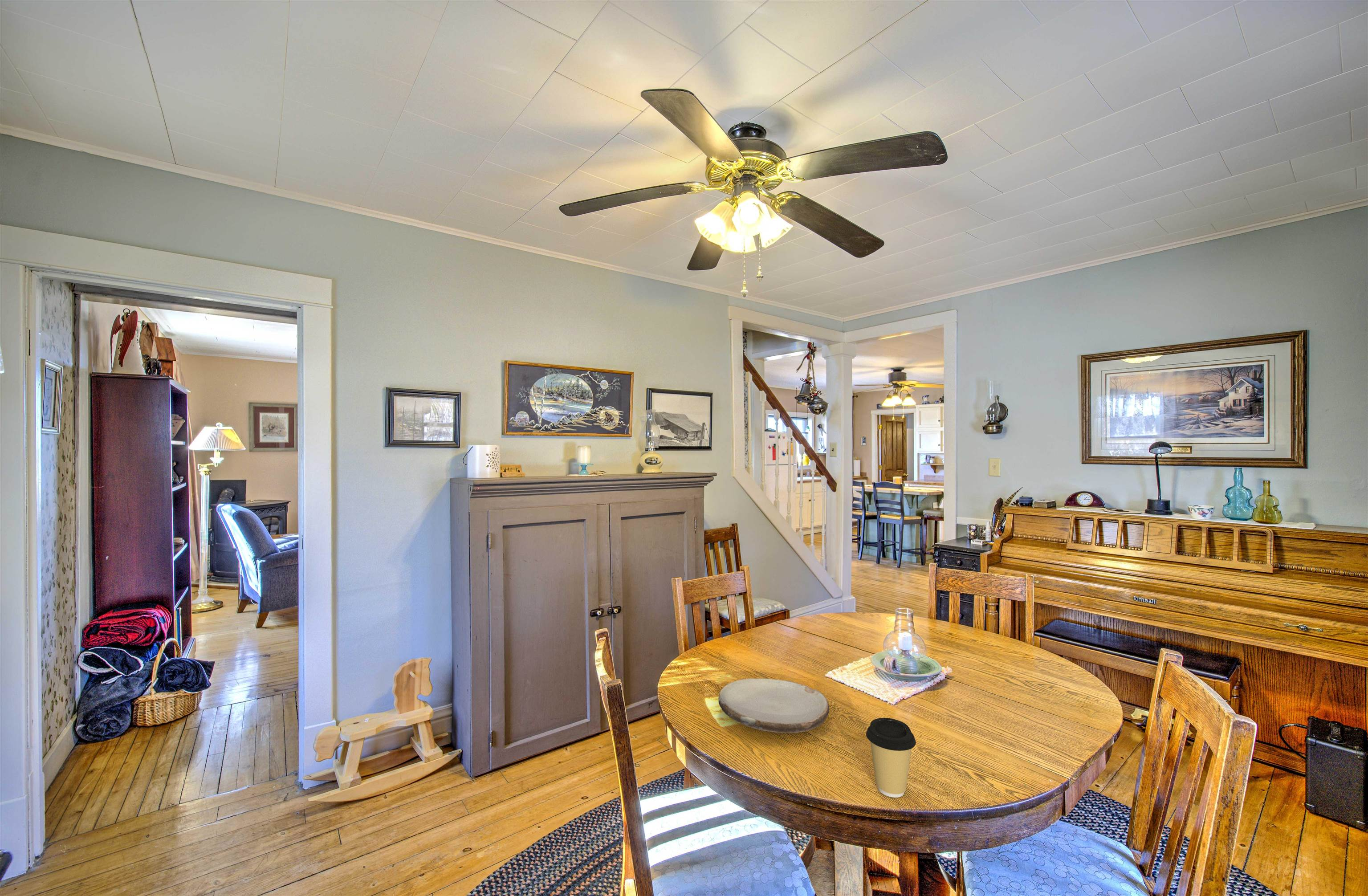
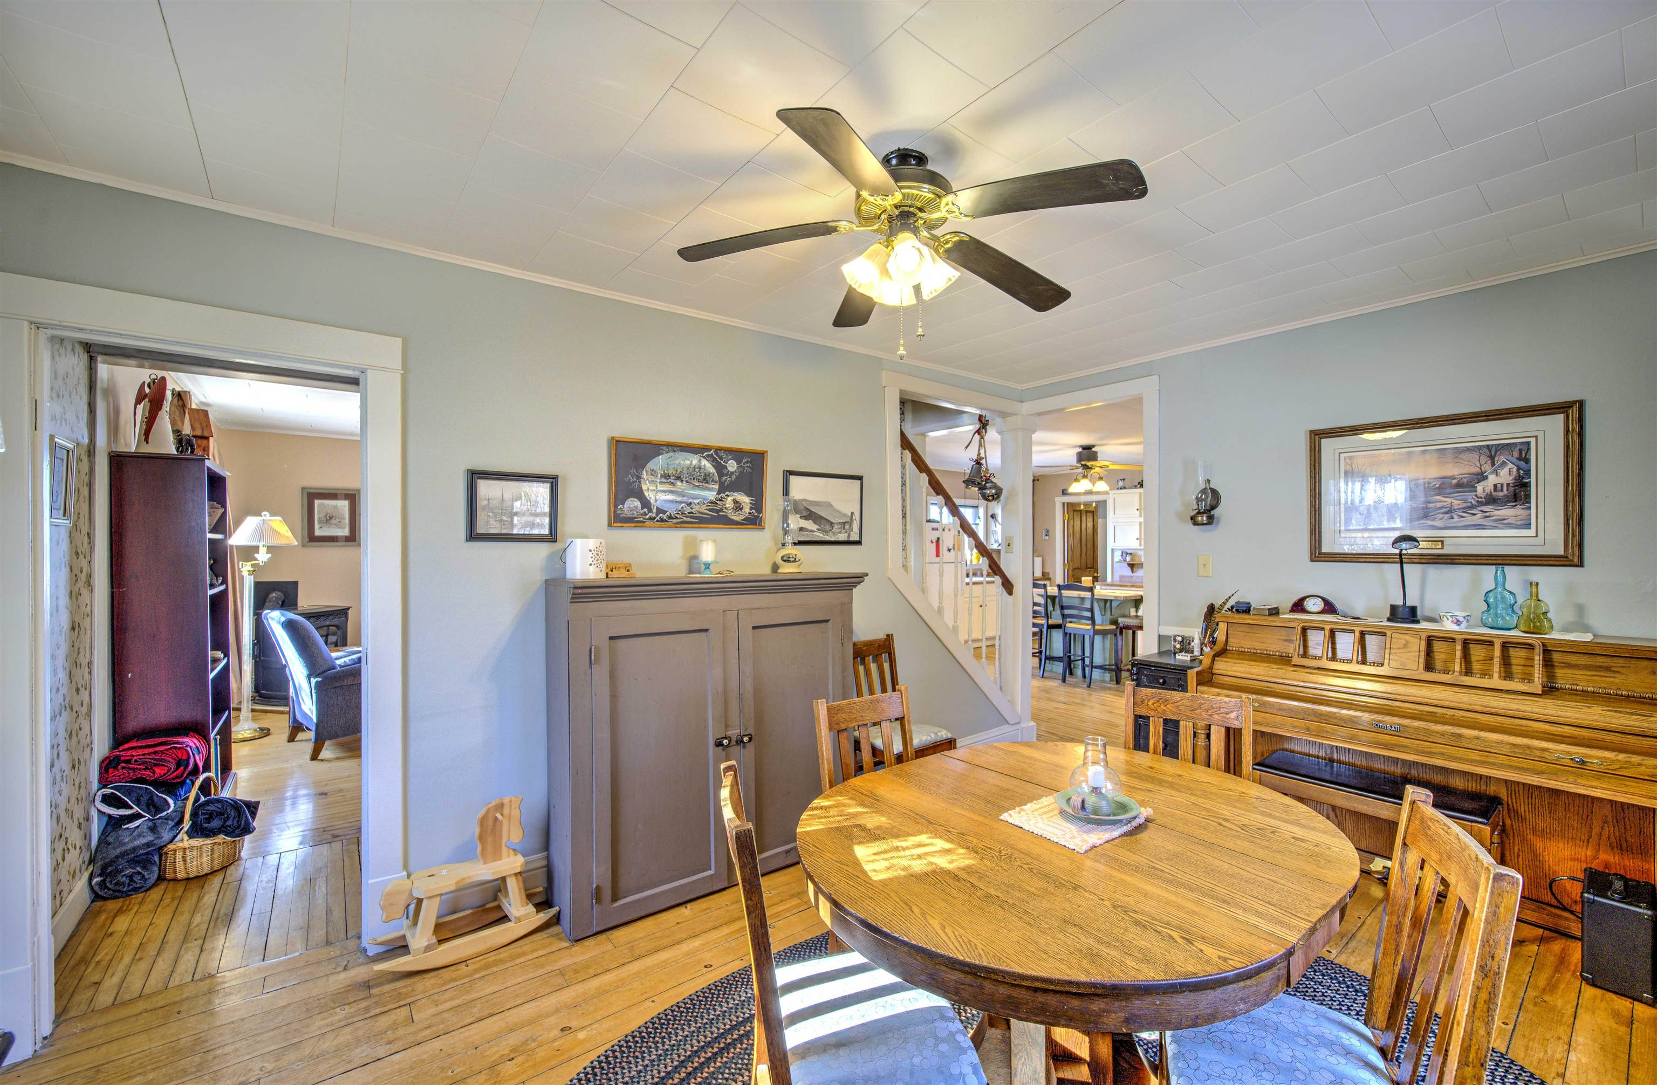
- plate [718,678,830,734]
- coffee cup [866,717,916,798]
